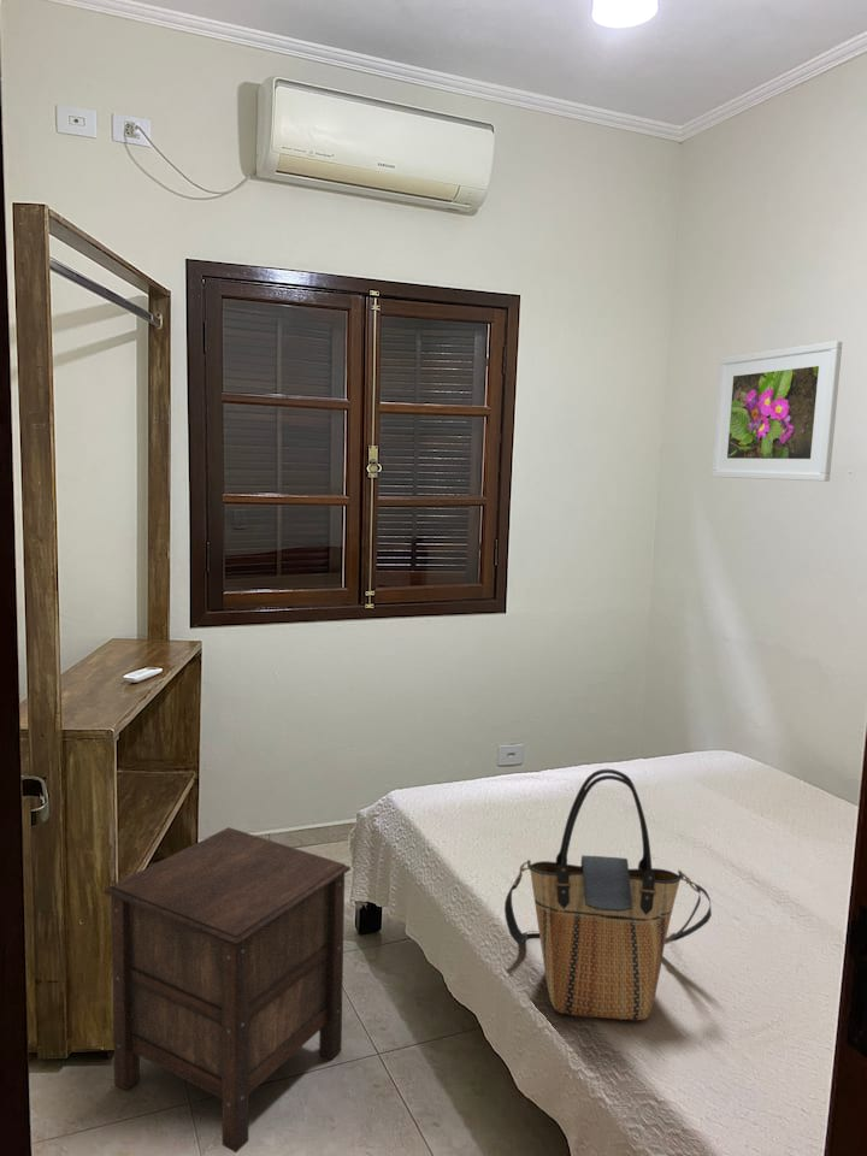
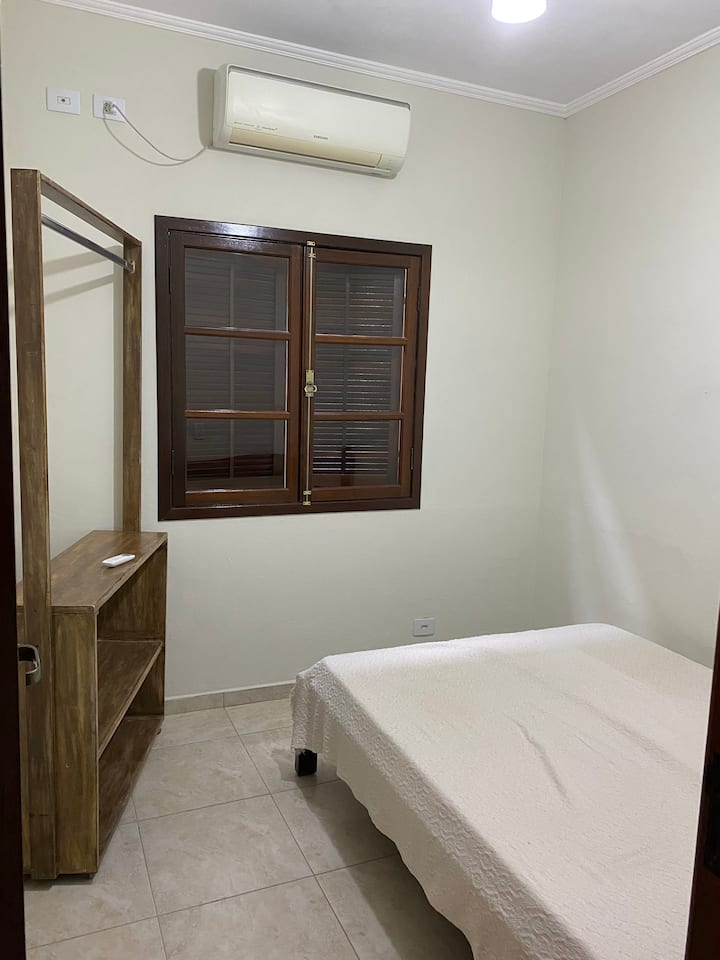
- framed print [710,340,844,483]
- nightstand [104,826,352,1154]
- tote bag [503,768,713,1021]
